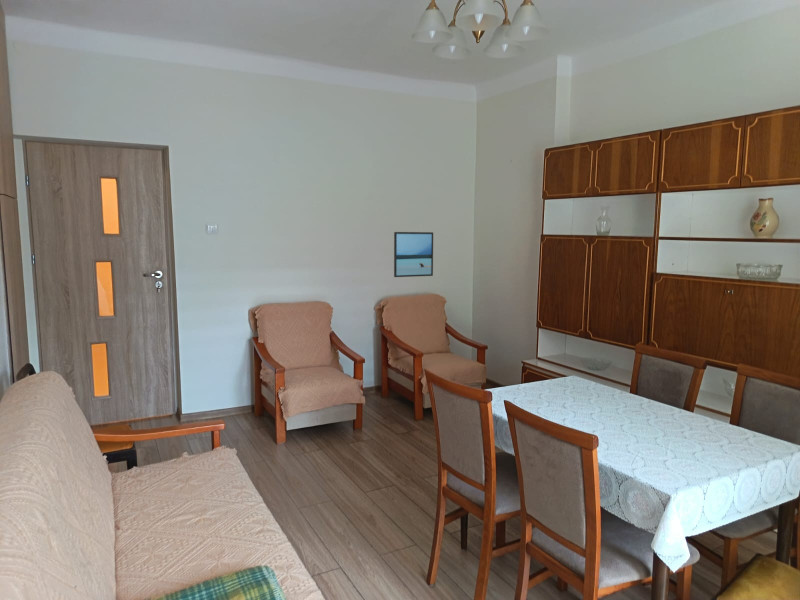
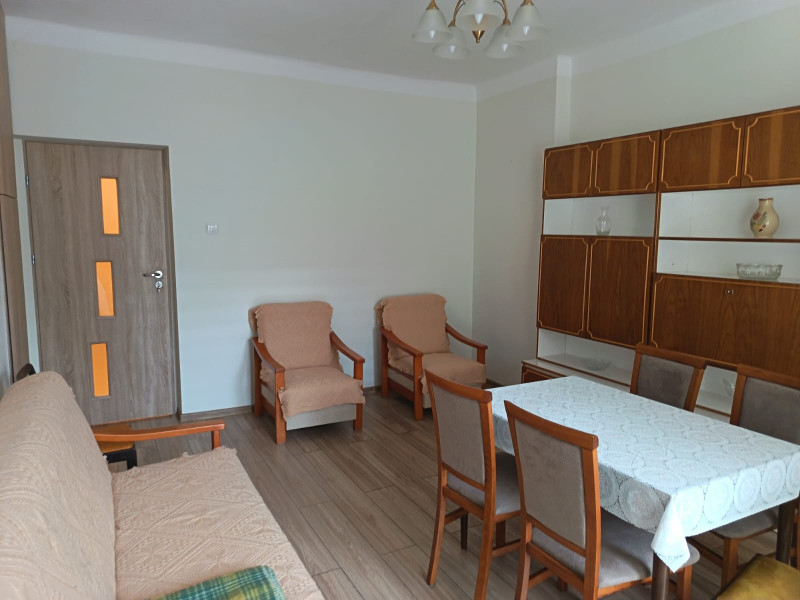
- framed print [393,231,434,278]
